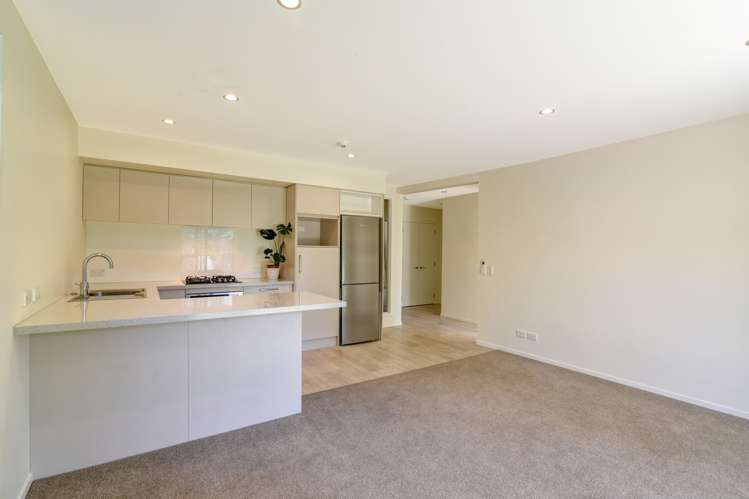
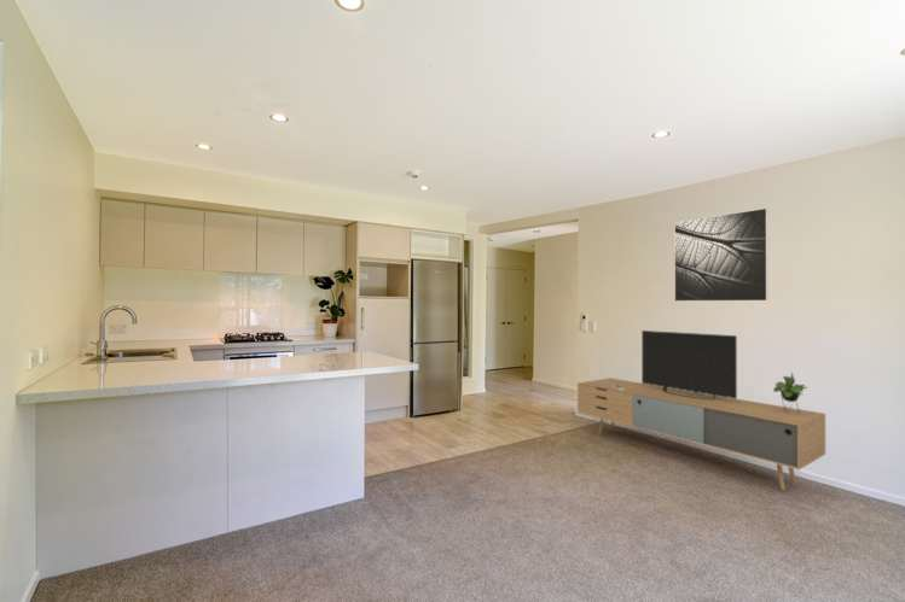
+ media console [576,329,826,491]
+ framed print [673,208,770,303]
